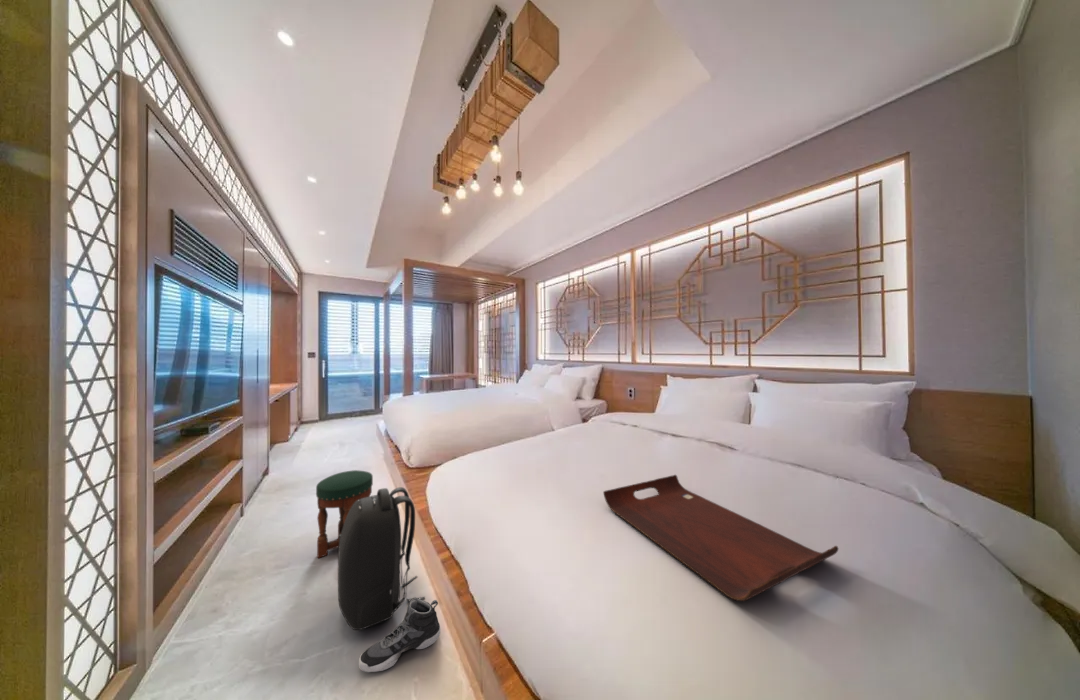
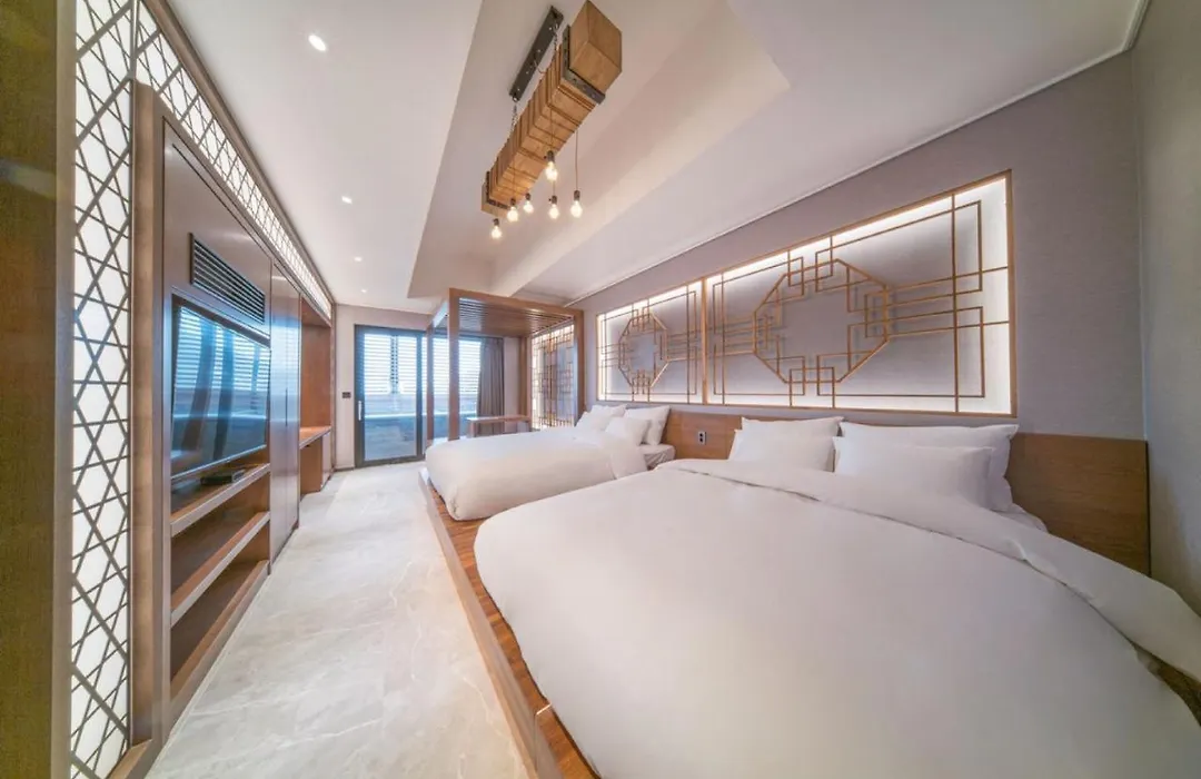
- stool [315,469,374,559]
- backpack [337,486,426,631]
- serving tray [602,474,839,602]
- sneaker [358,597,441,673]
